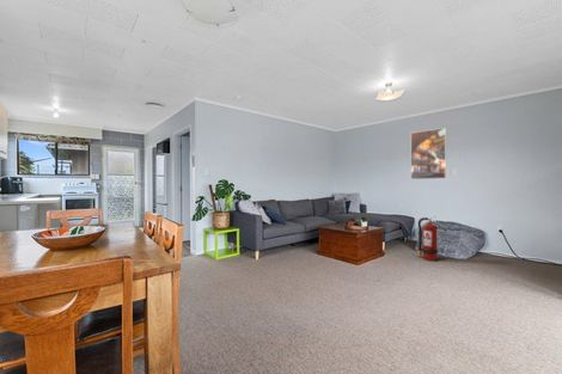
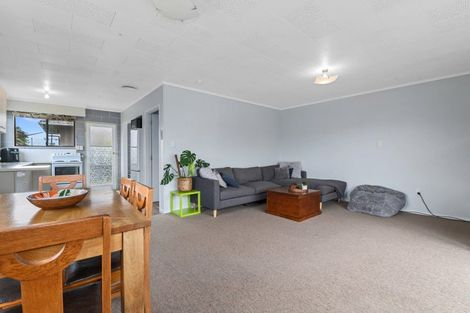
- fire extinguisher [416,215,439,262]
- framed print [409,127,447,180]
